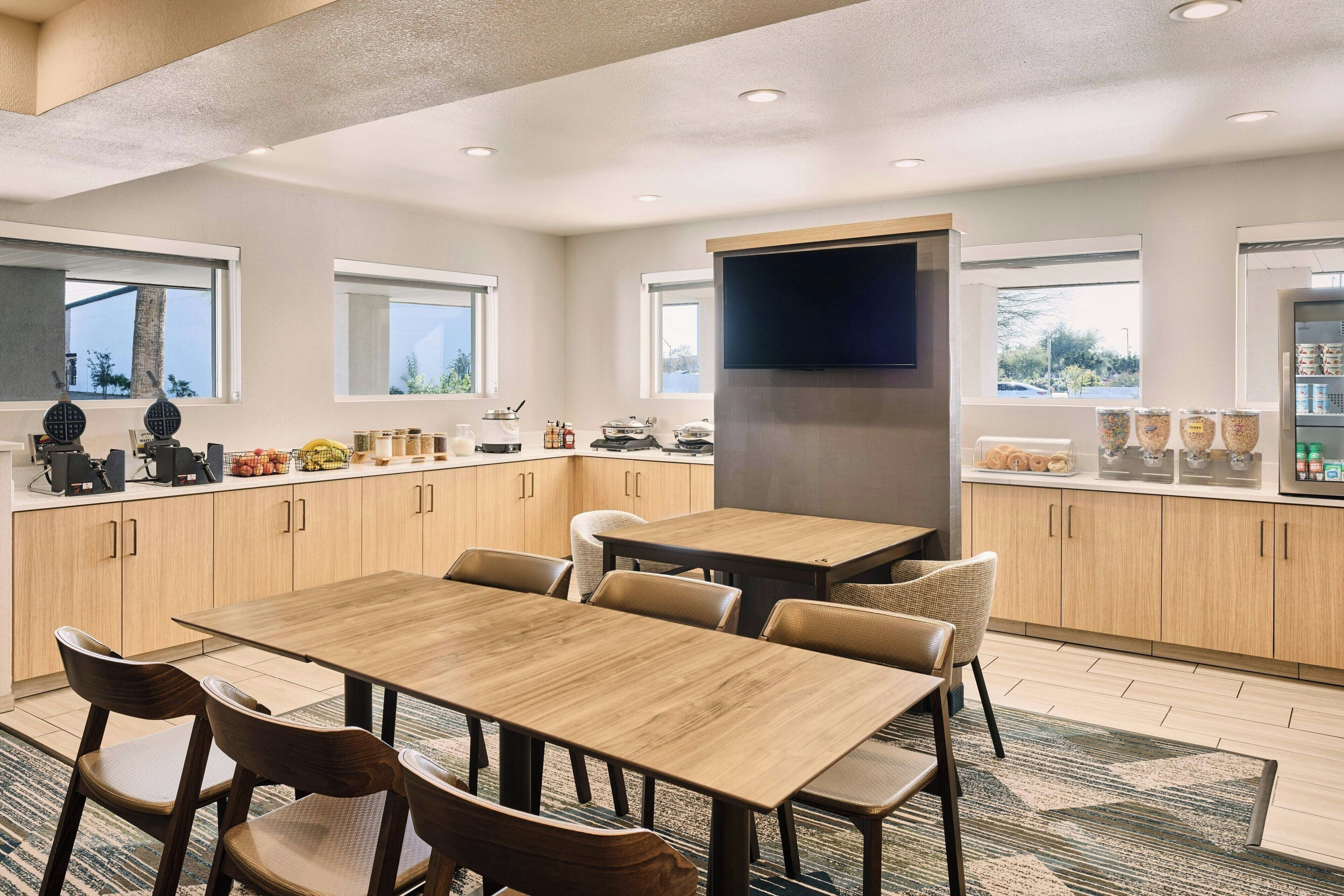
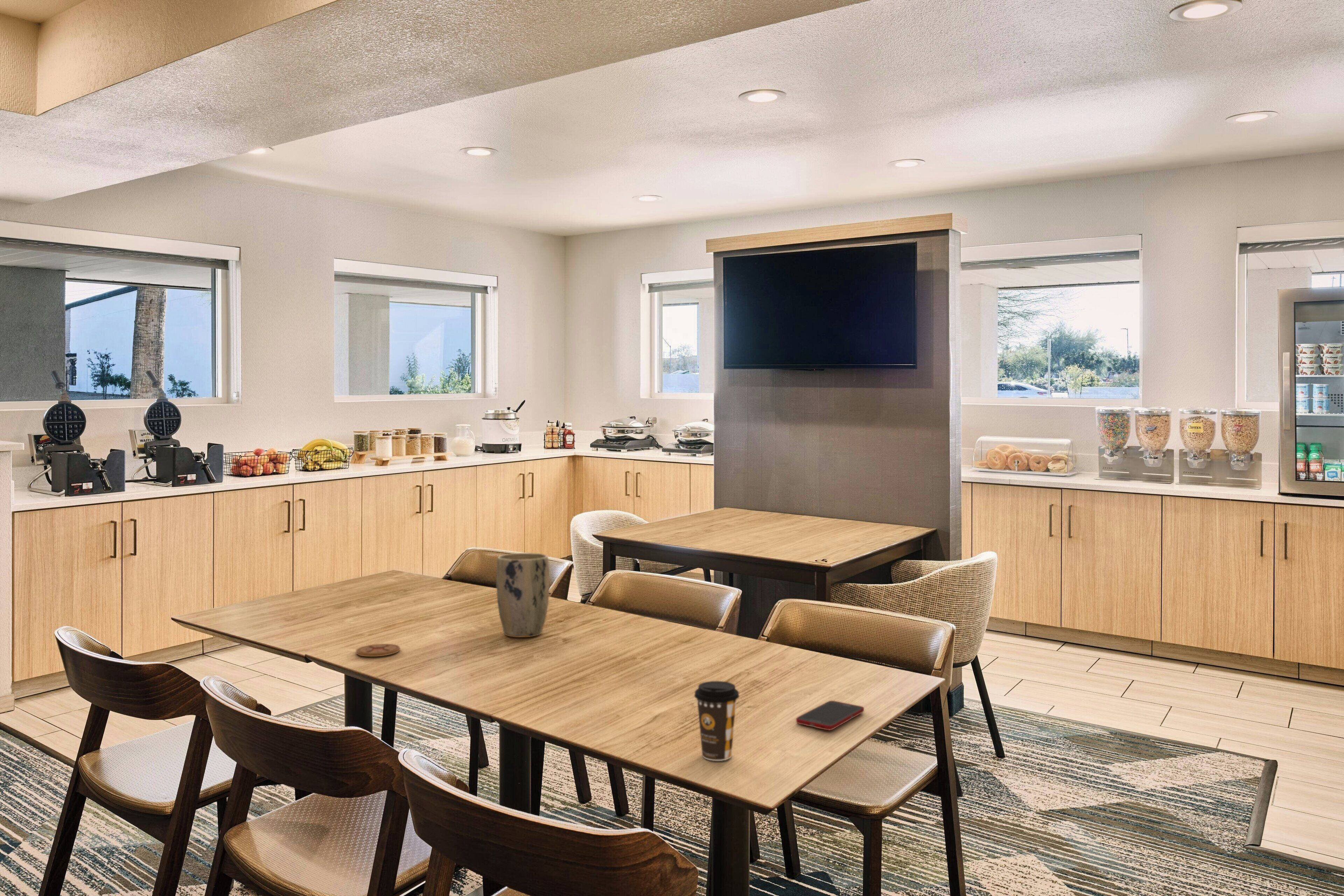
+ coaster [356,643,400,657]
+ cell phone [796,700,865,731]
+ plant pot [496,553,550,638]
+ coffee cup [694,681,740,761]
